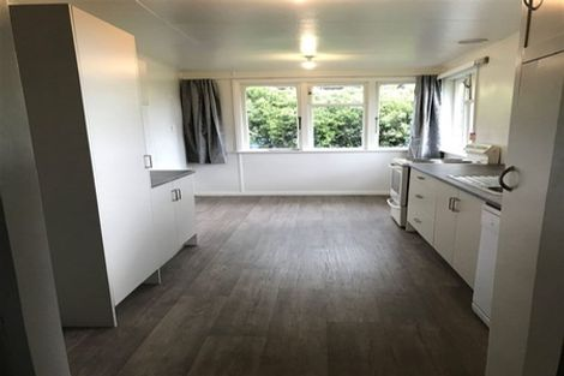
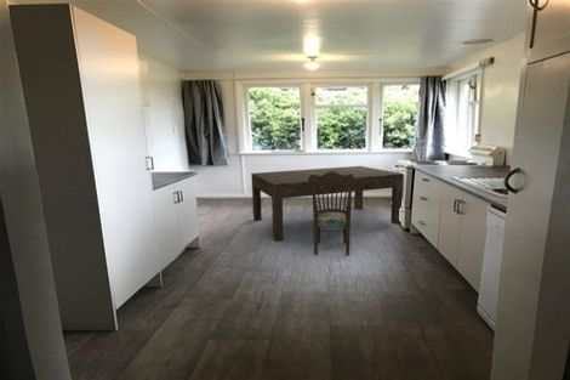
+ dining chair [308,170,355,256]
+ dining table [250,165,405,242]
